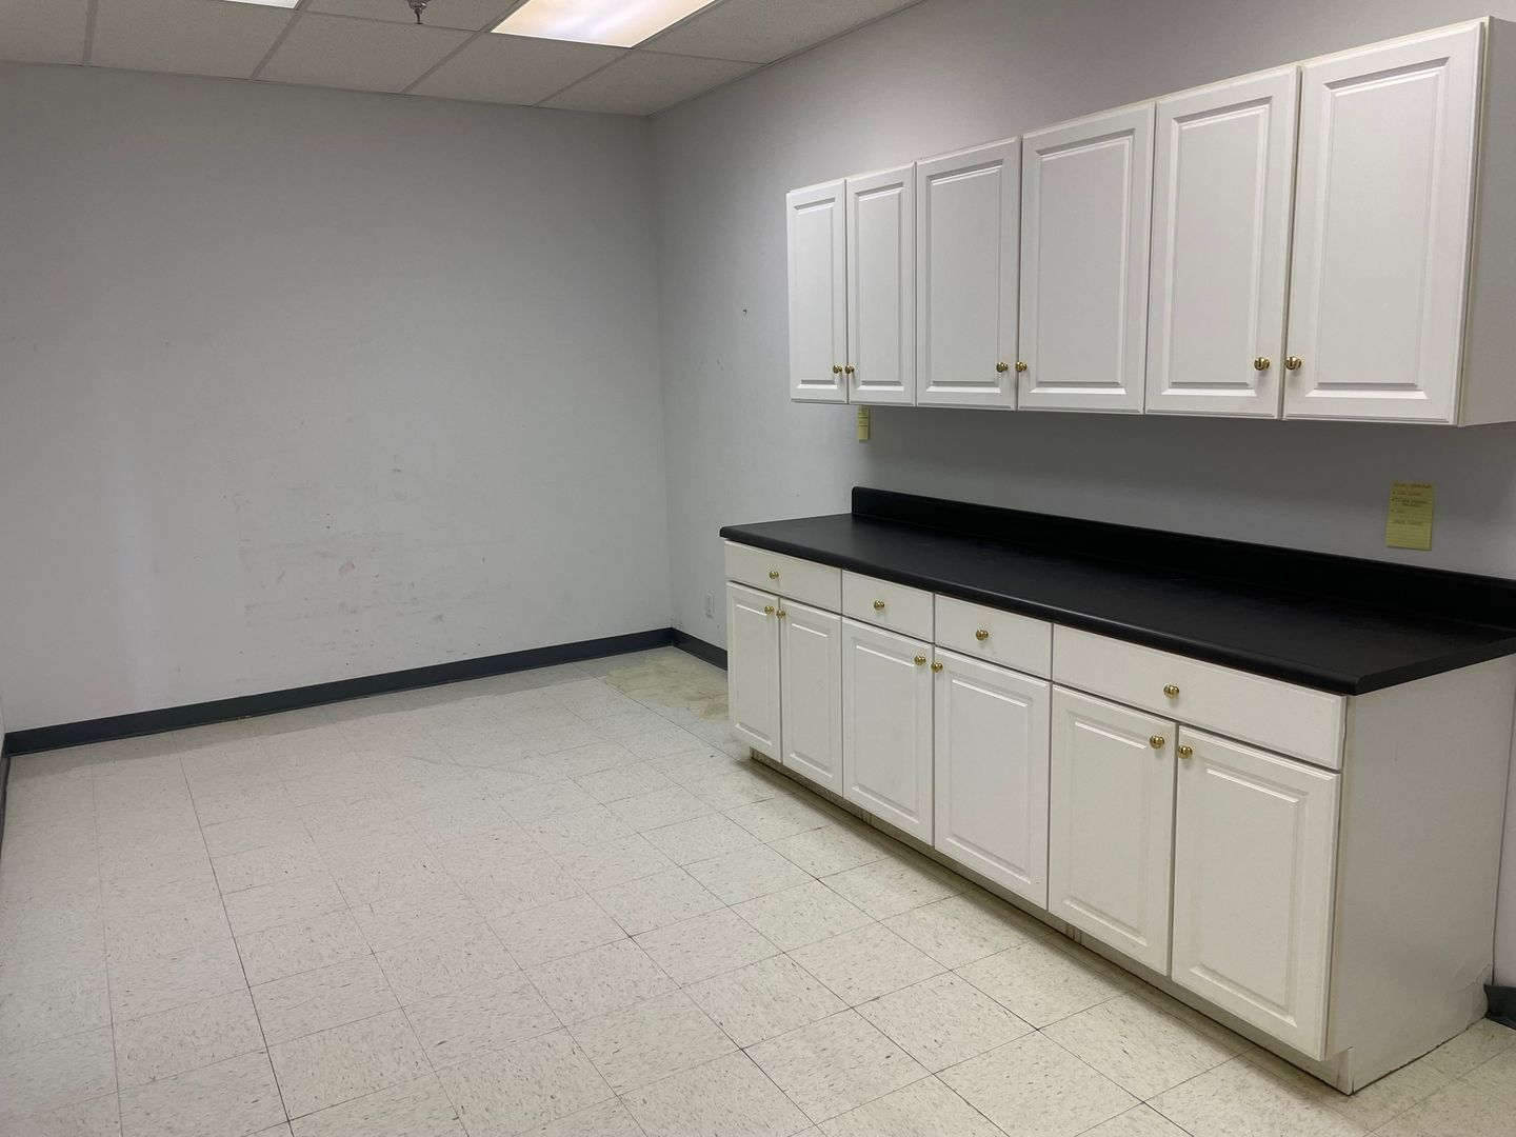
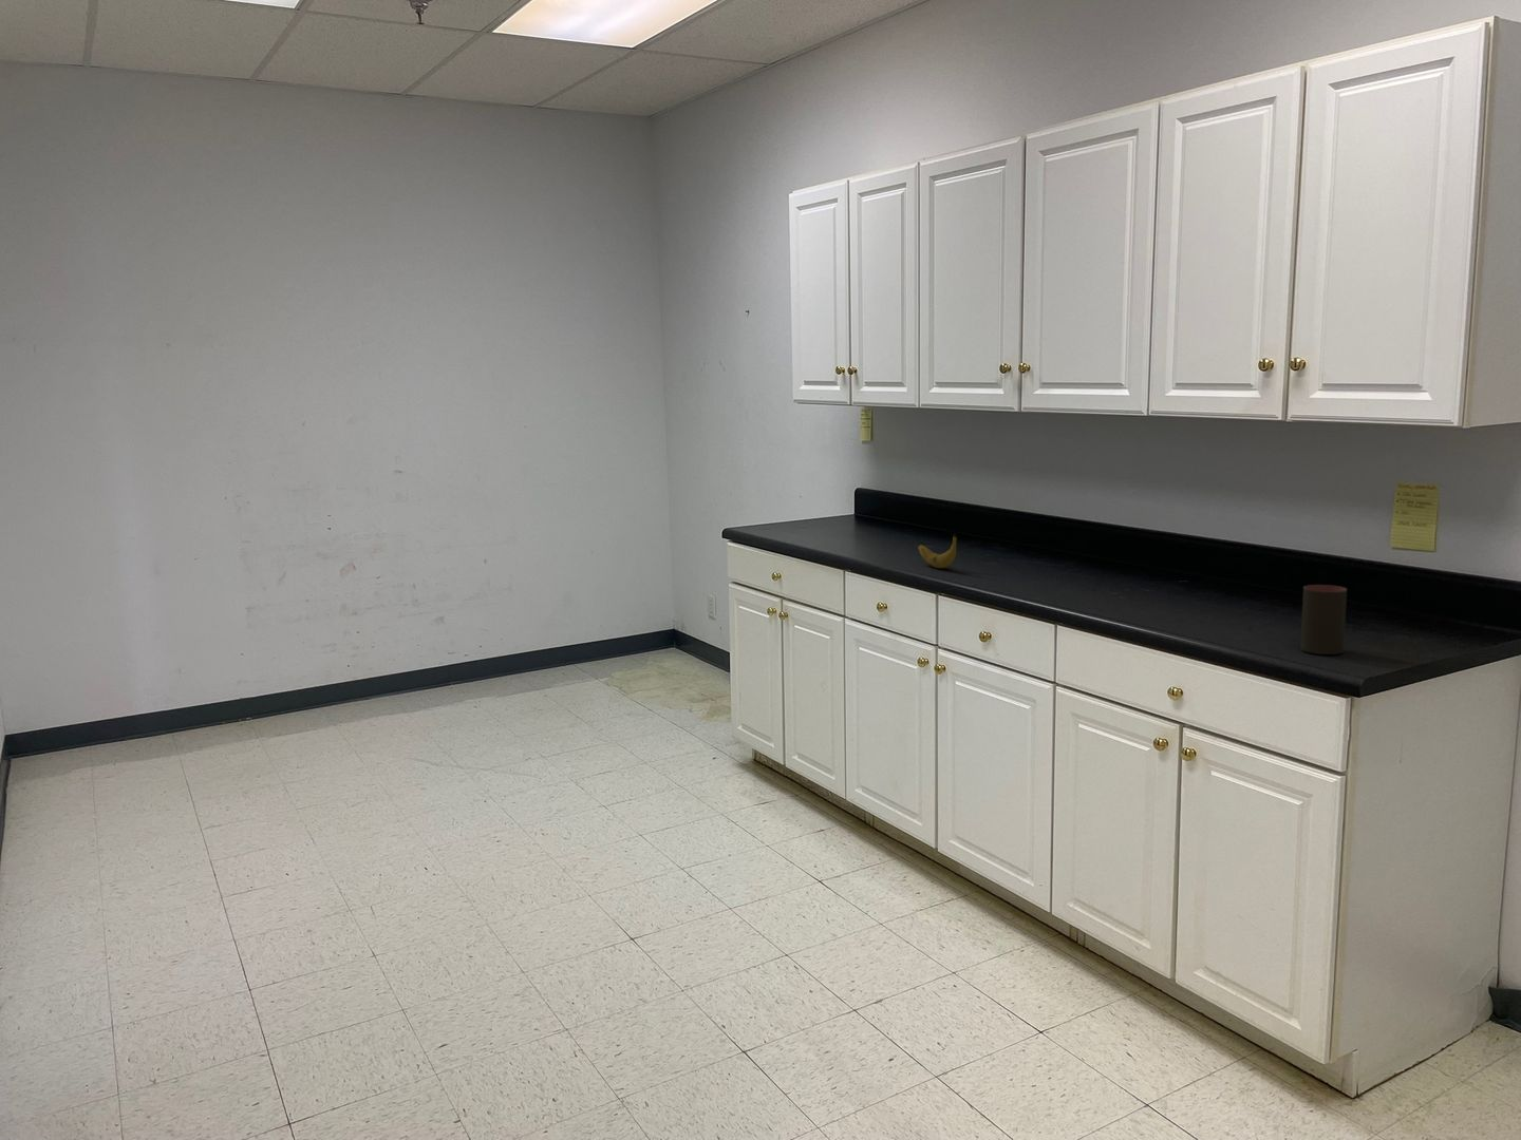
+ cup [1299,583,1347,655]
+ banana [917,533,958,569]
